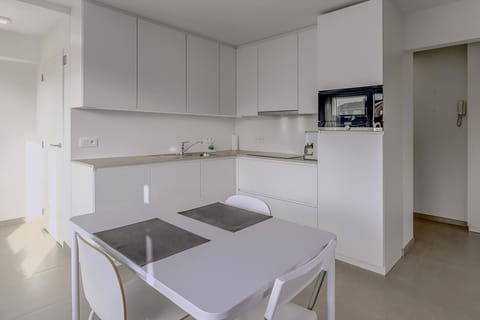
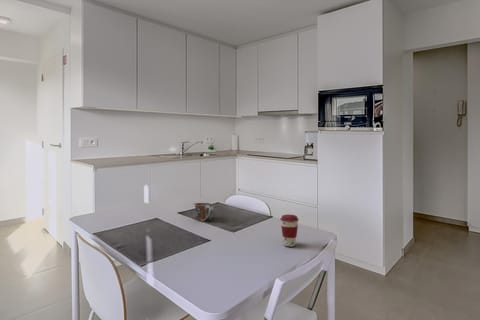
+ coffee cup [279,214,300,248]
+ mug [193,202,214,222]
